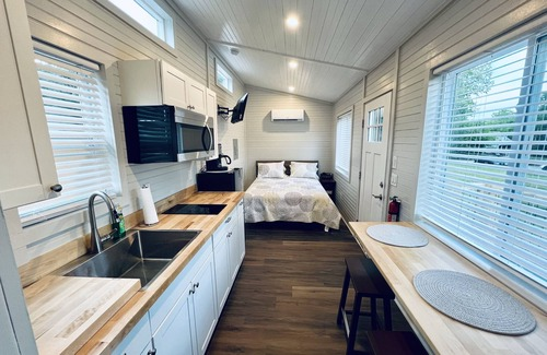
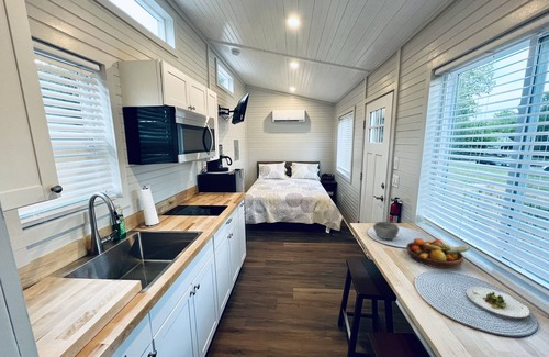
+ bowl [372,221,400,241]
+ fruit bowl [405,237,471,269]
+ salad plate [466,286,531,322]
